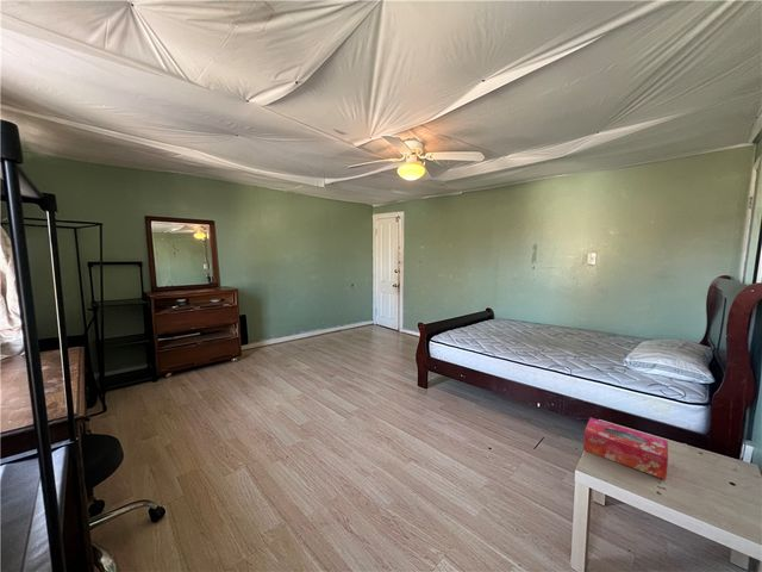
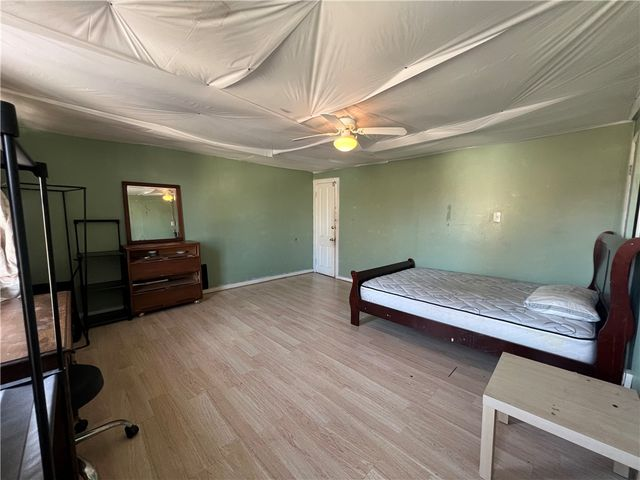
- tissue box [582,417,669,480]
